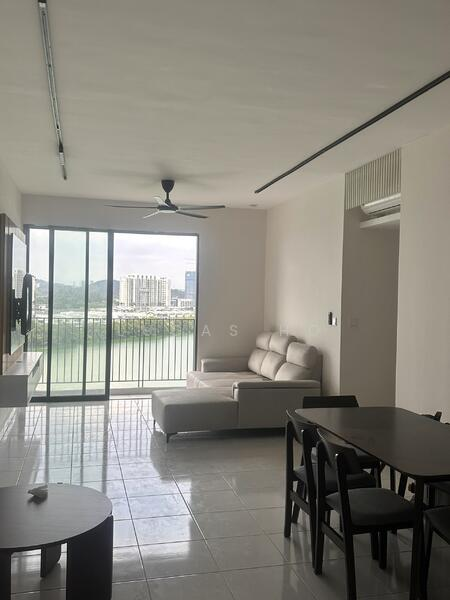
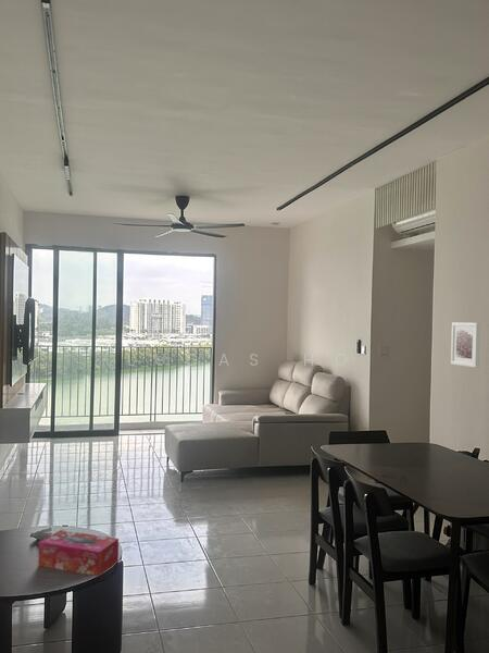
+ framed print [450,321,480,369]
+ tissue box [37,529,120,577]
